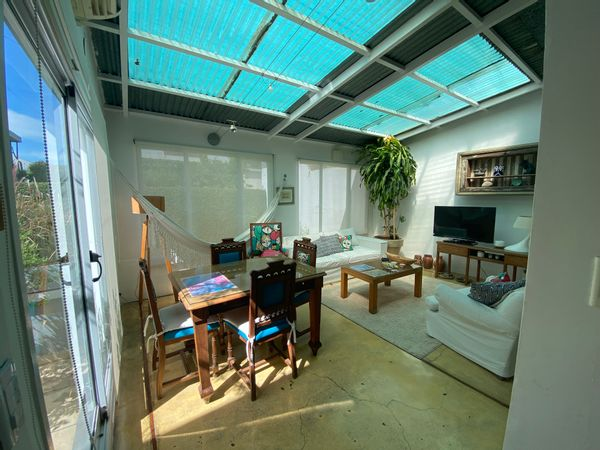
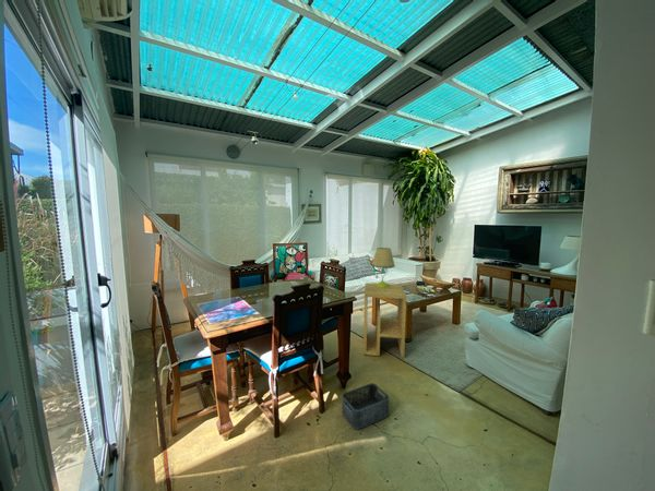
+ storage bin [341,382,390,431]
+ side table [362,282,407,359]
+ table lamp [371,247,396,287]
